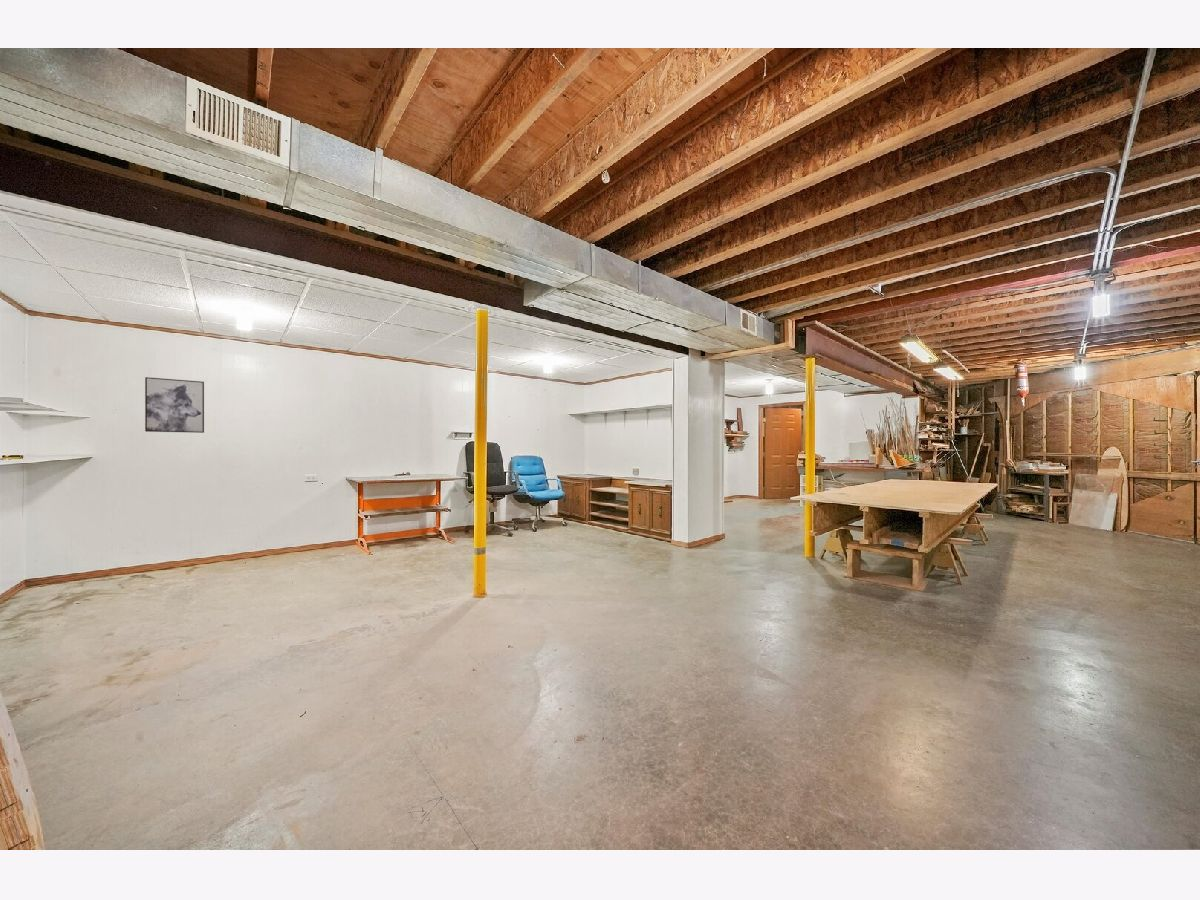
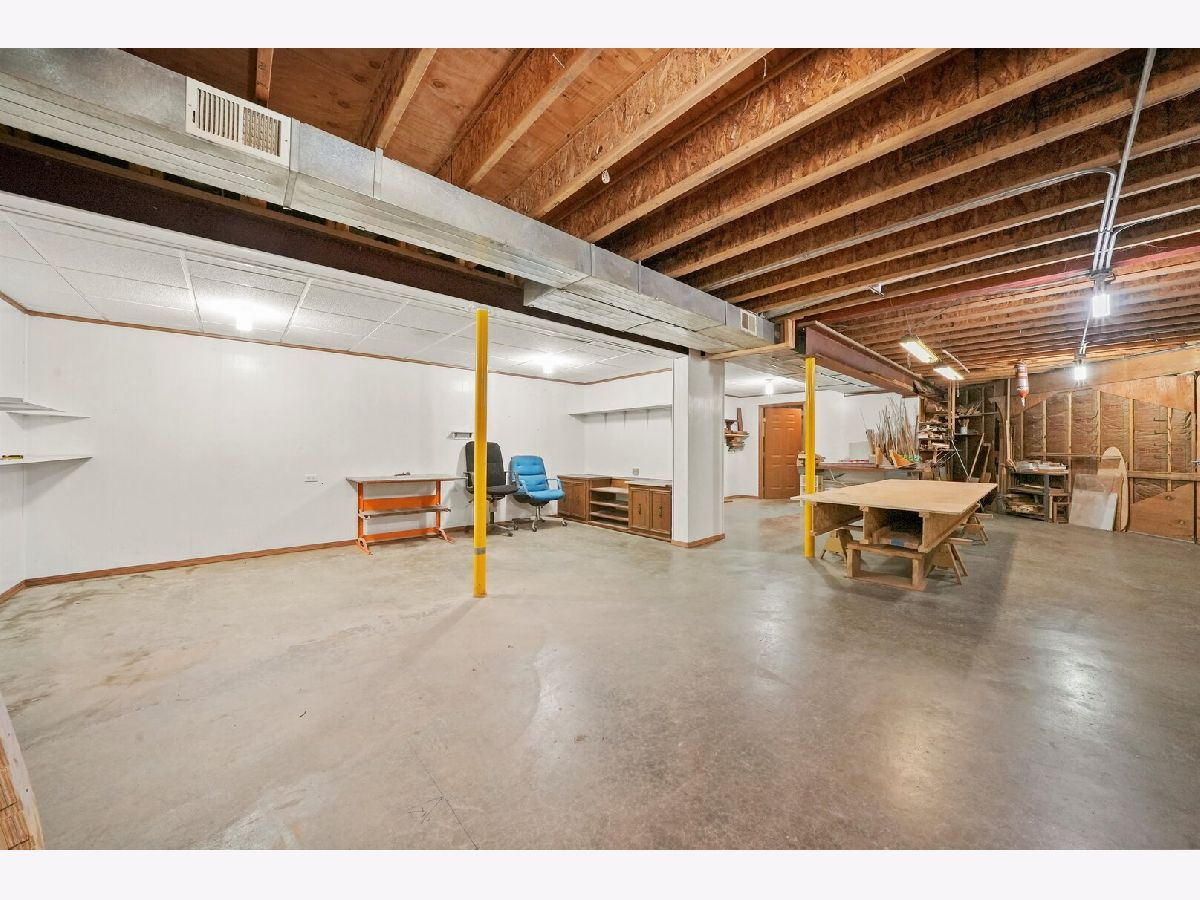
- wall art [144,376,205,434]
